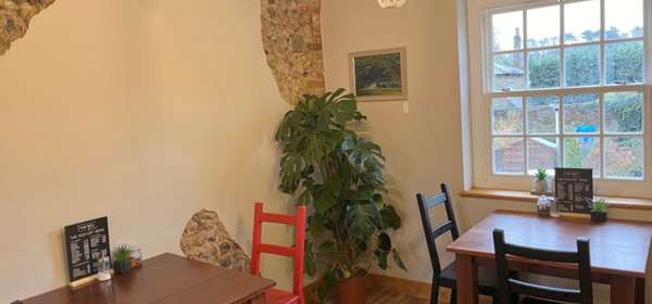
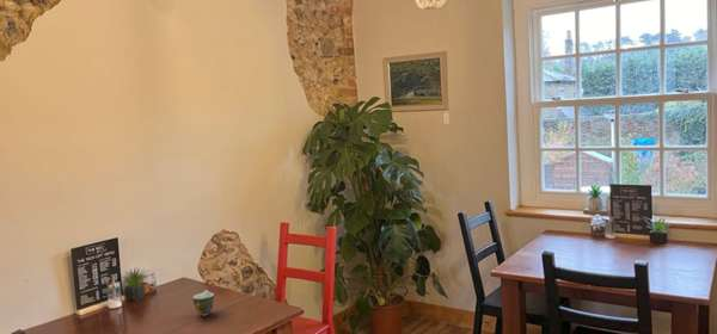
+ teacup [191,289,215,316]
